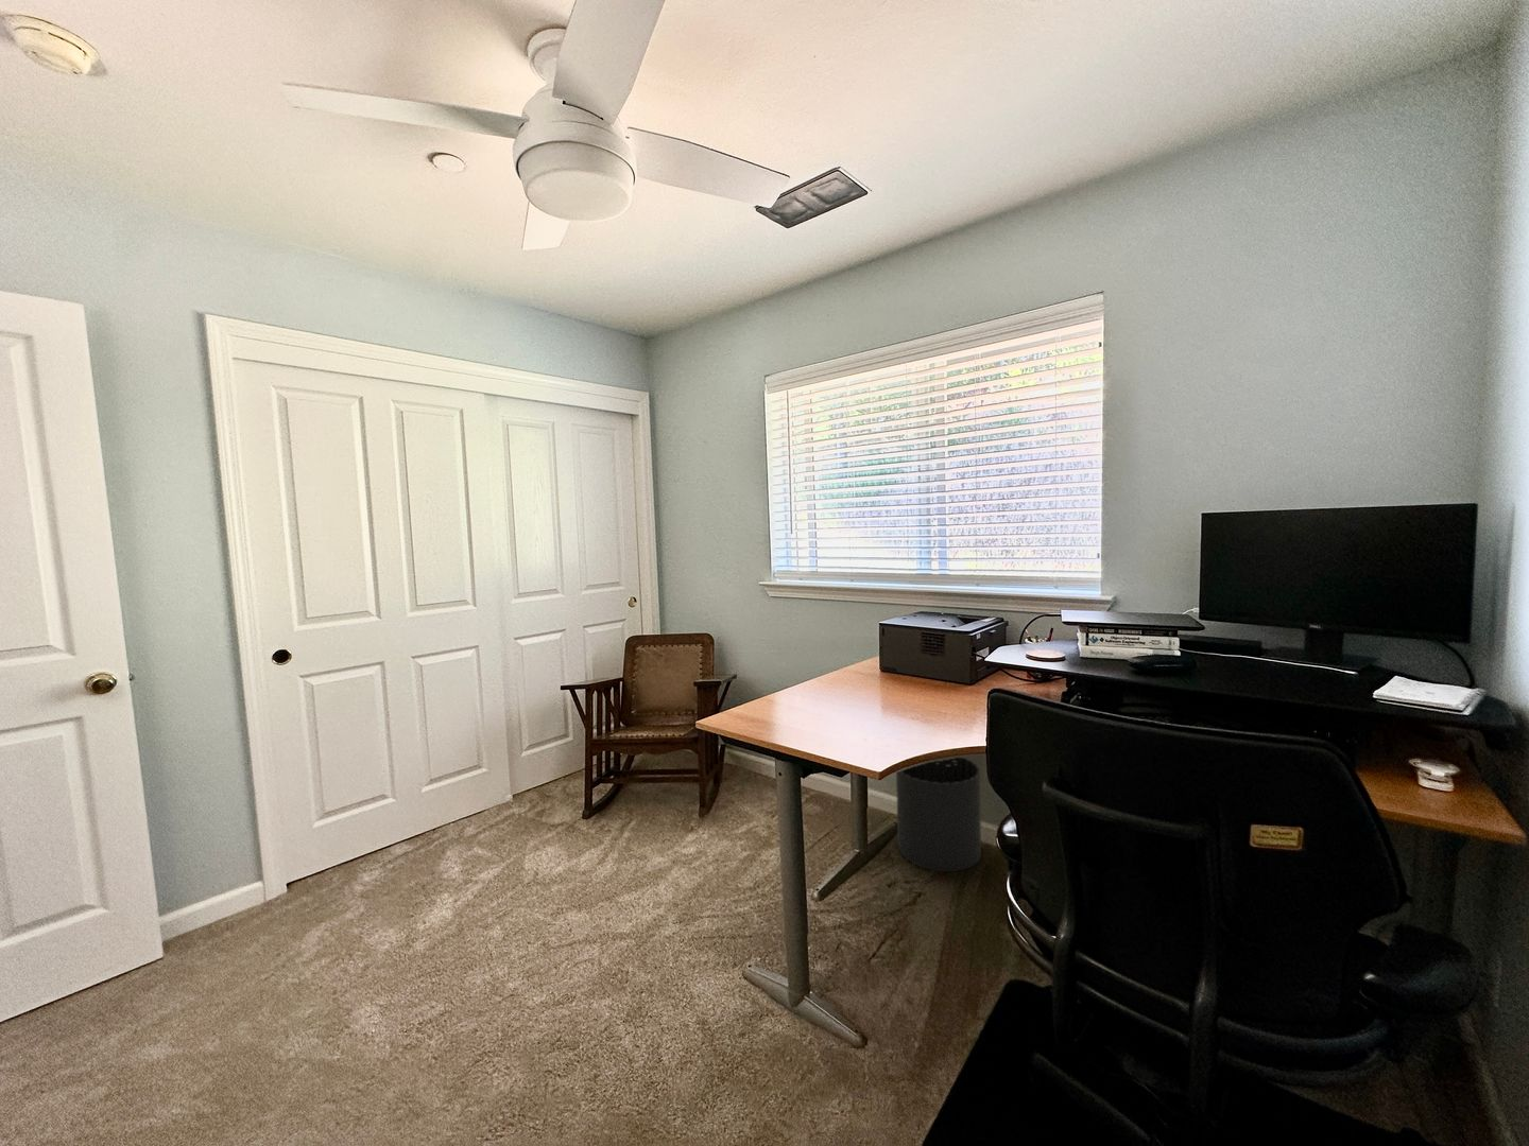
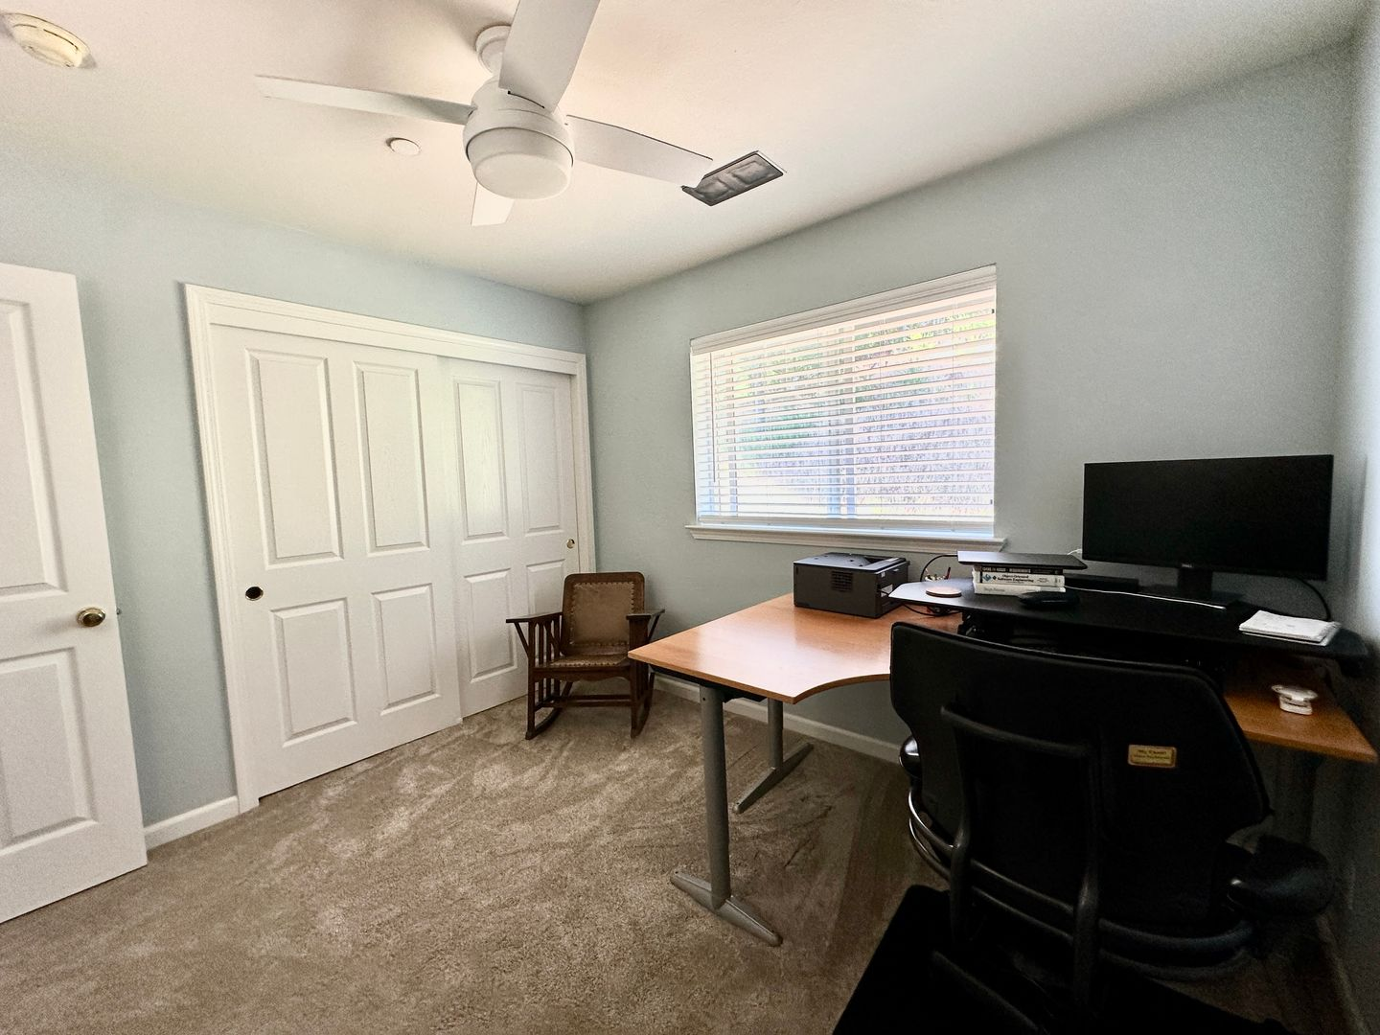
- waste bin [895,756,982,873]
